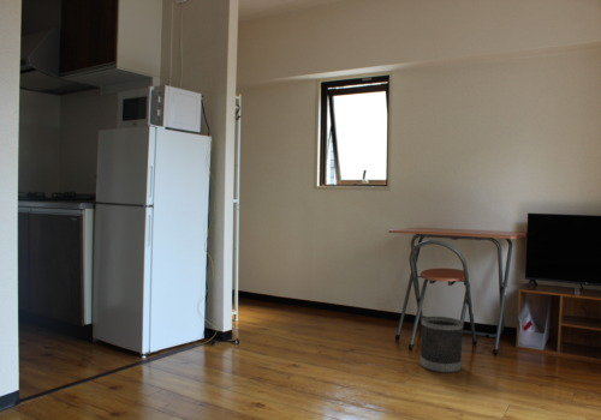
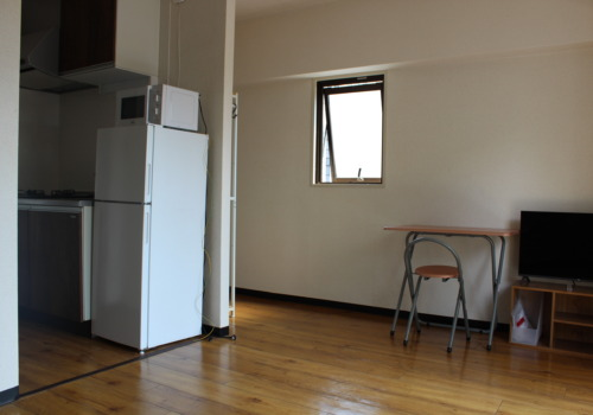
- wastebasket [418,316,464,374]
